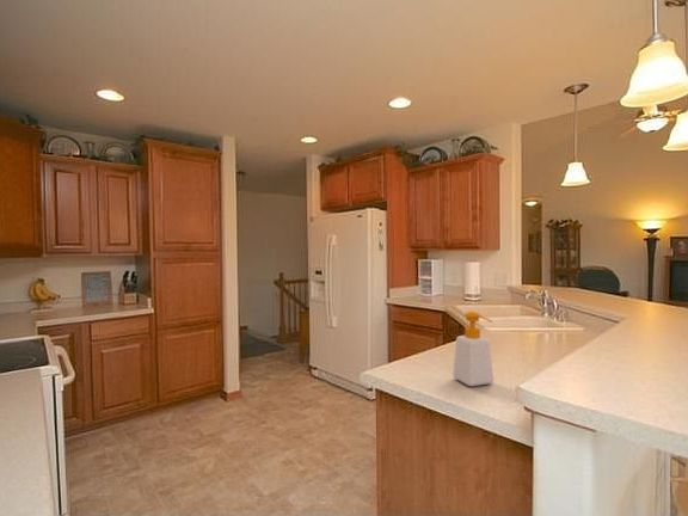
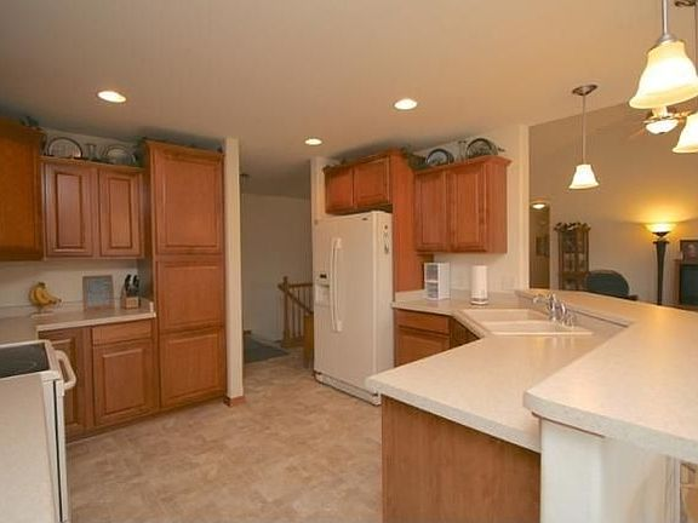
- soap bottle [452,311,494,387]
